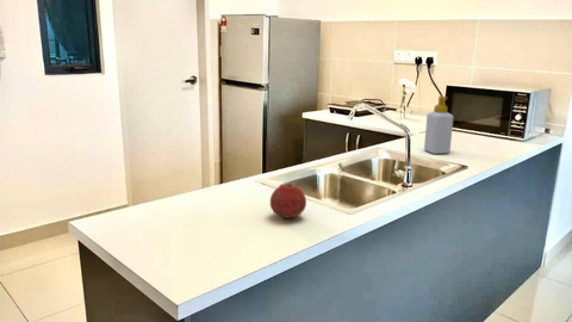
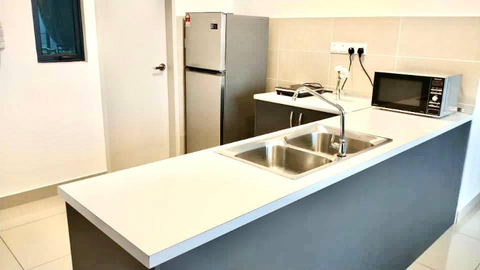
- soap bottle [423,95,454,155]
- fruit [269,182,307,219]
